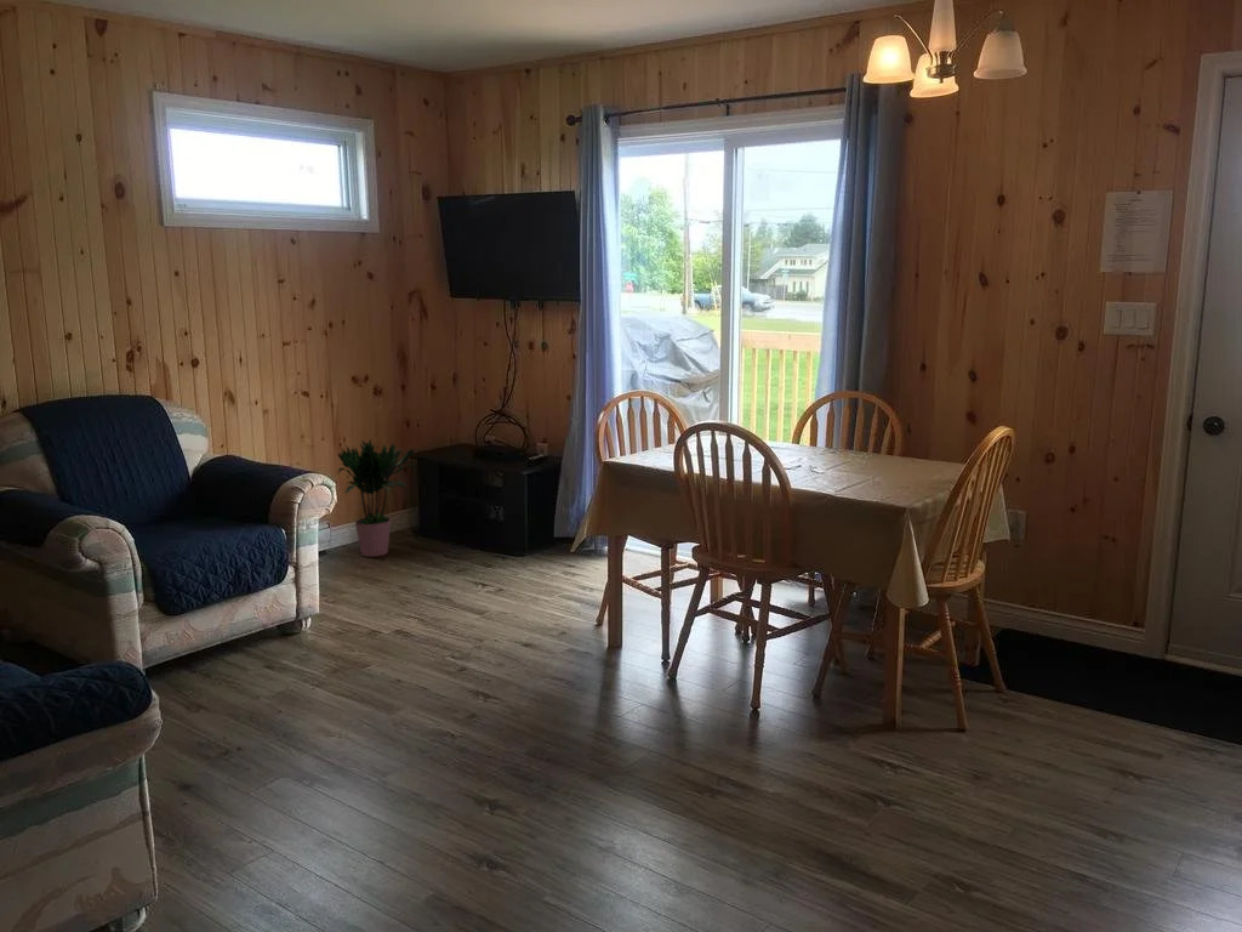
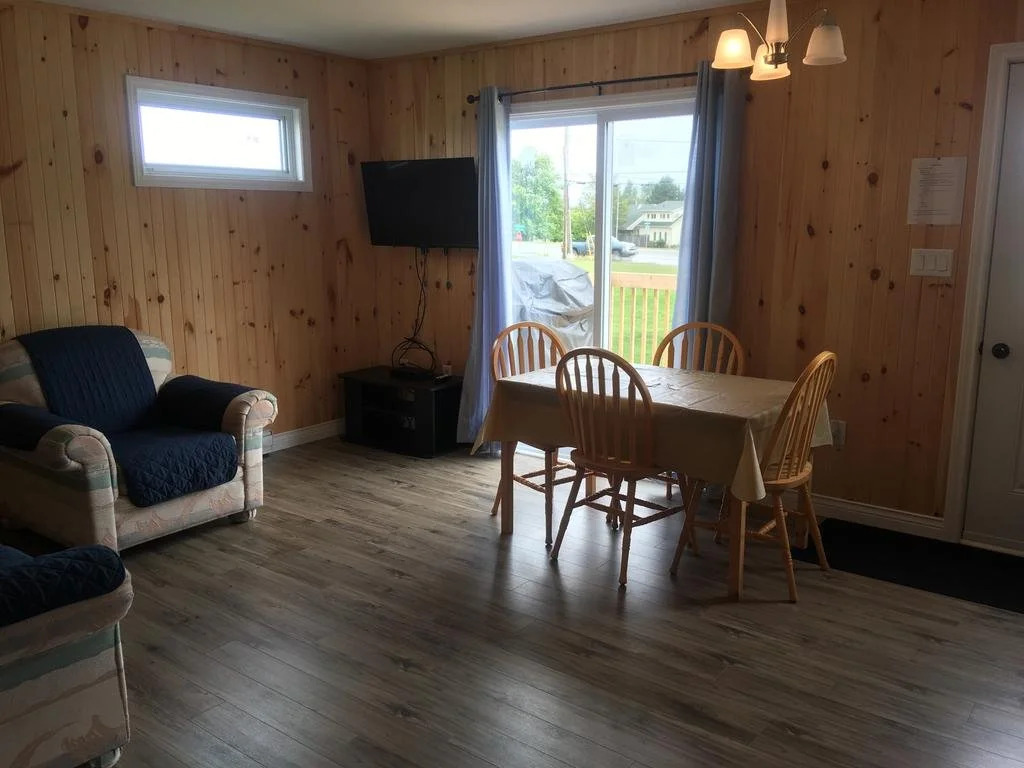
- potted plant [336,438,417,558]
